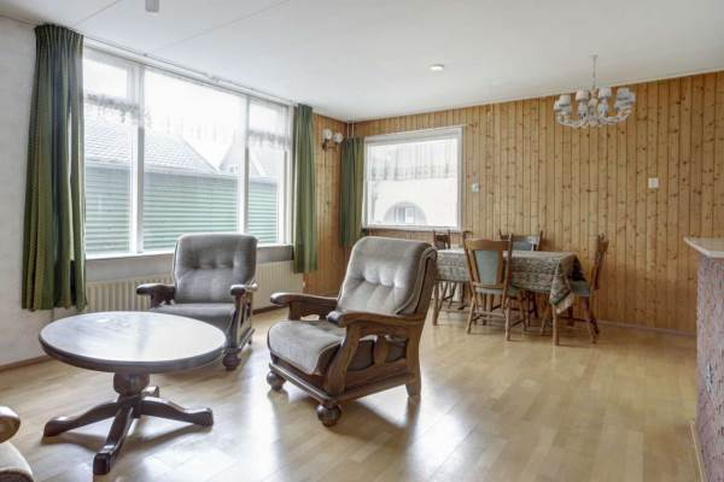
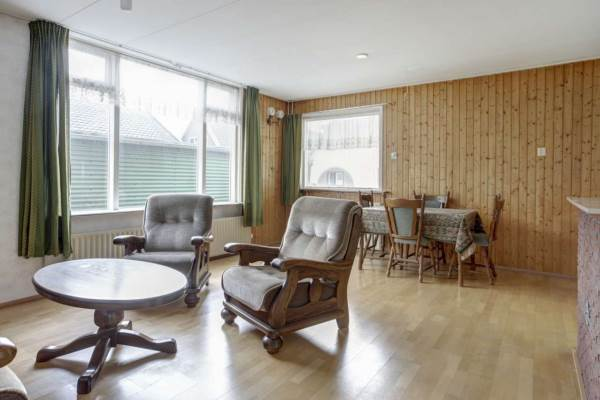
- chandelier [553,53,637,130]
